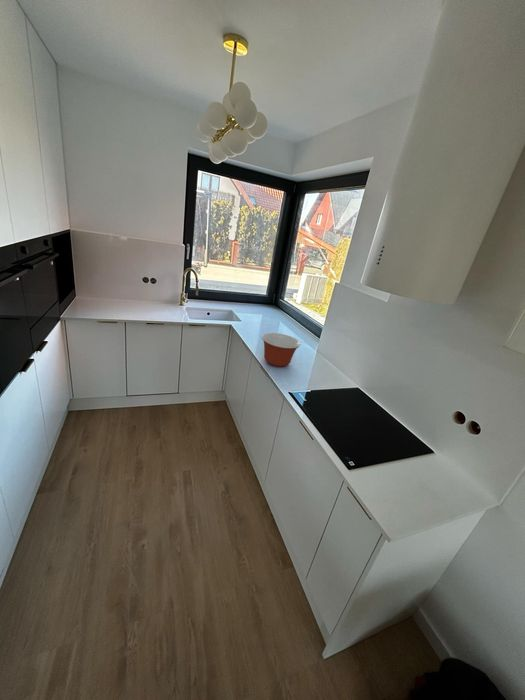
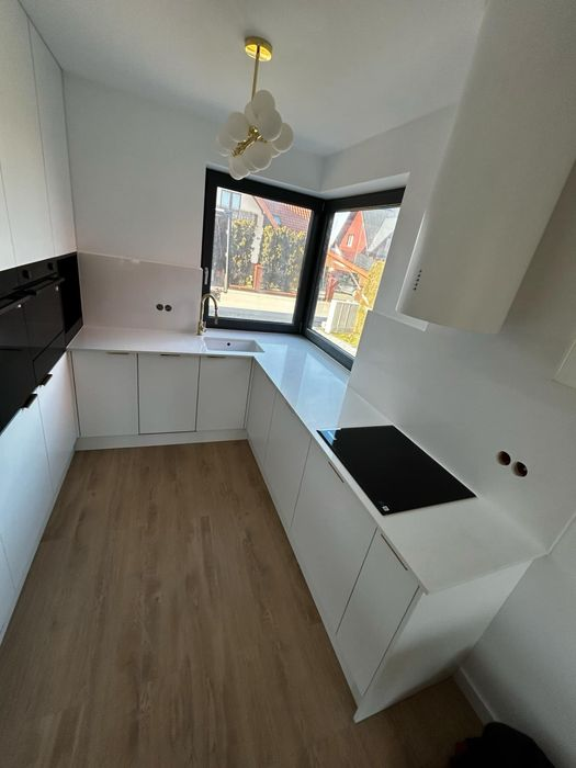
- mixing bowl [261,332,302,368]
